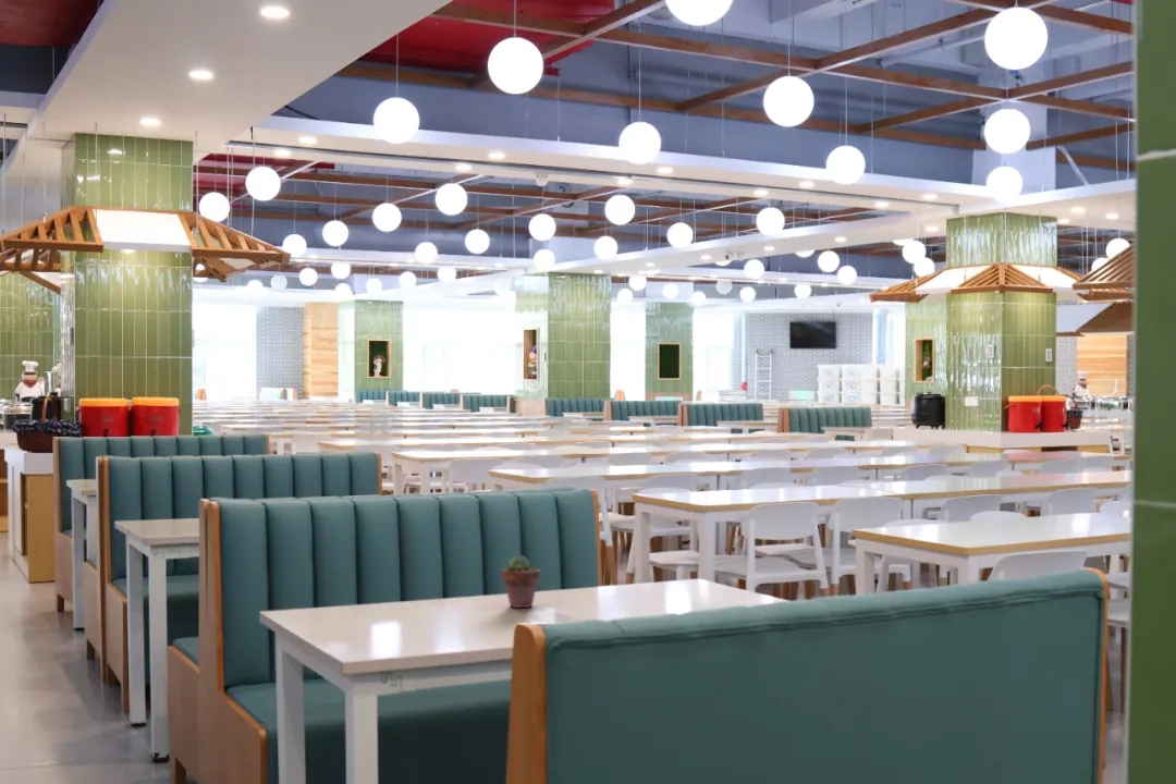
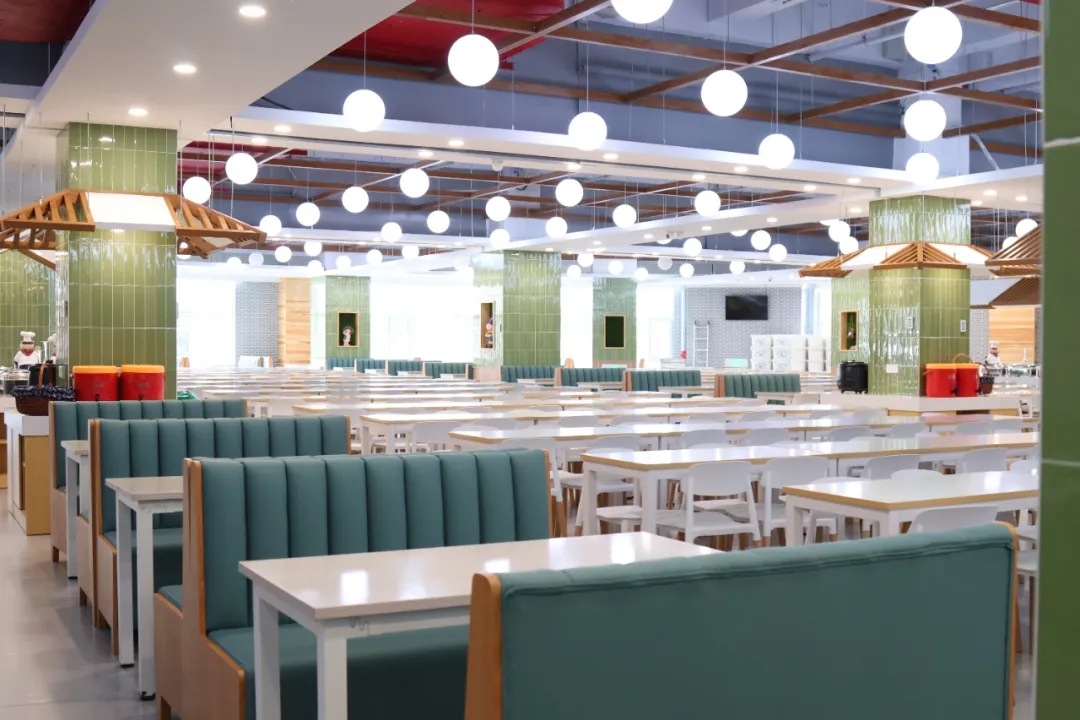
- potted succulent [501,554,541,609]
